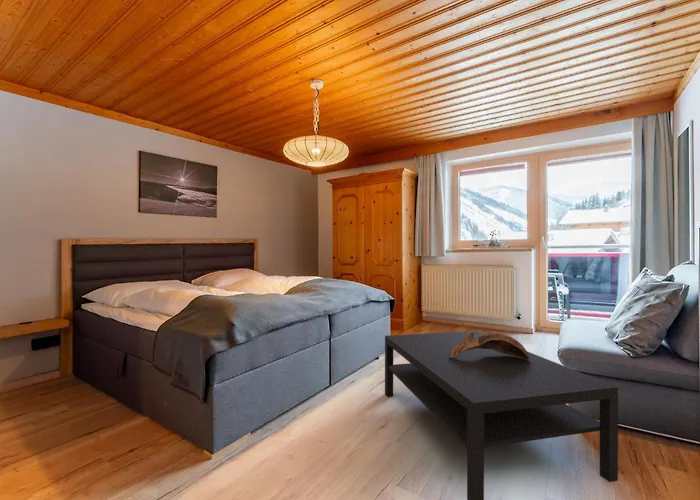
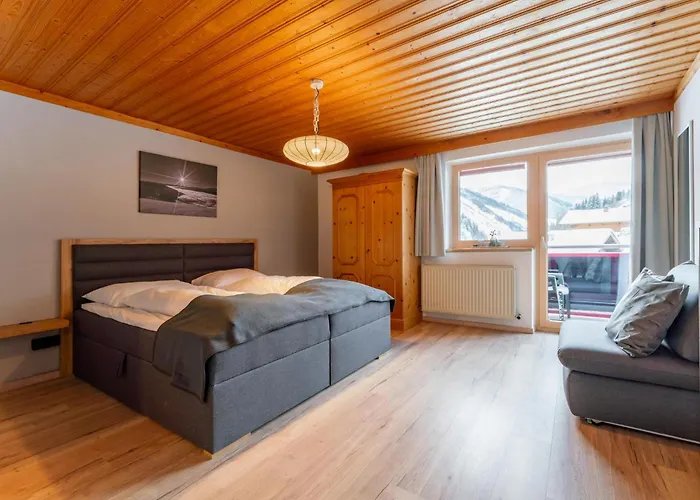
- decorative bowl [449,331,529,360]
- coffee table [384,330,619,500]
